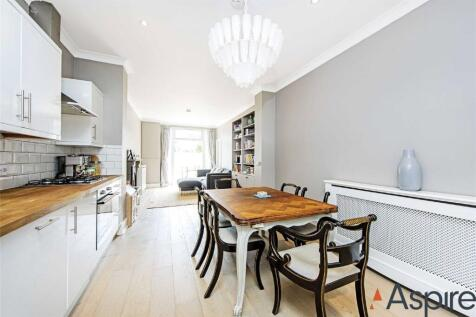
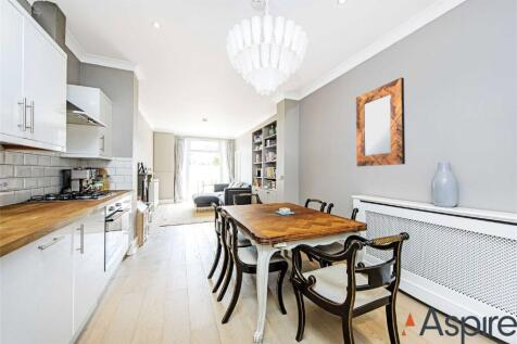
+ home mirror [355,76,406,167]
